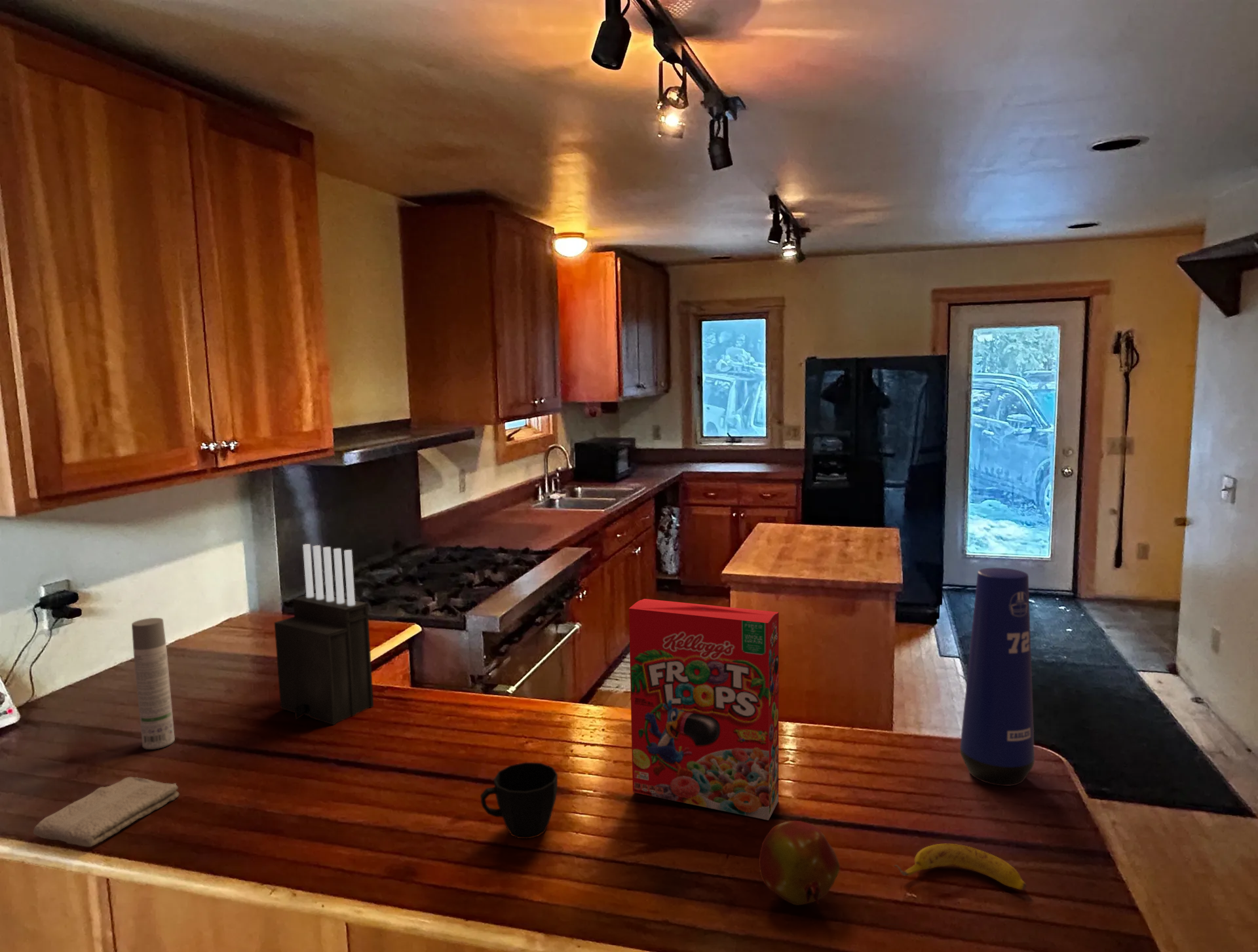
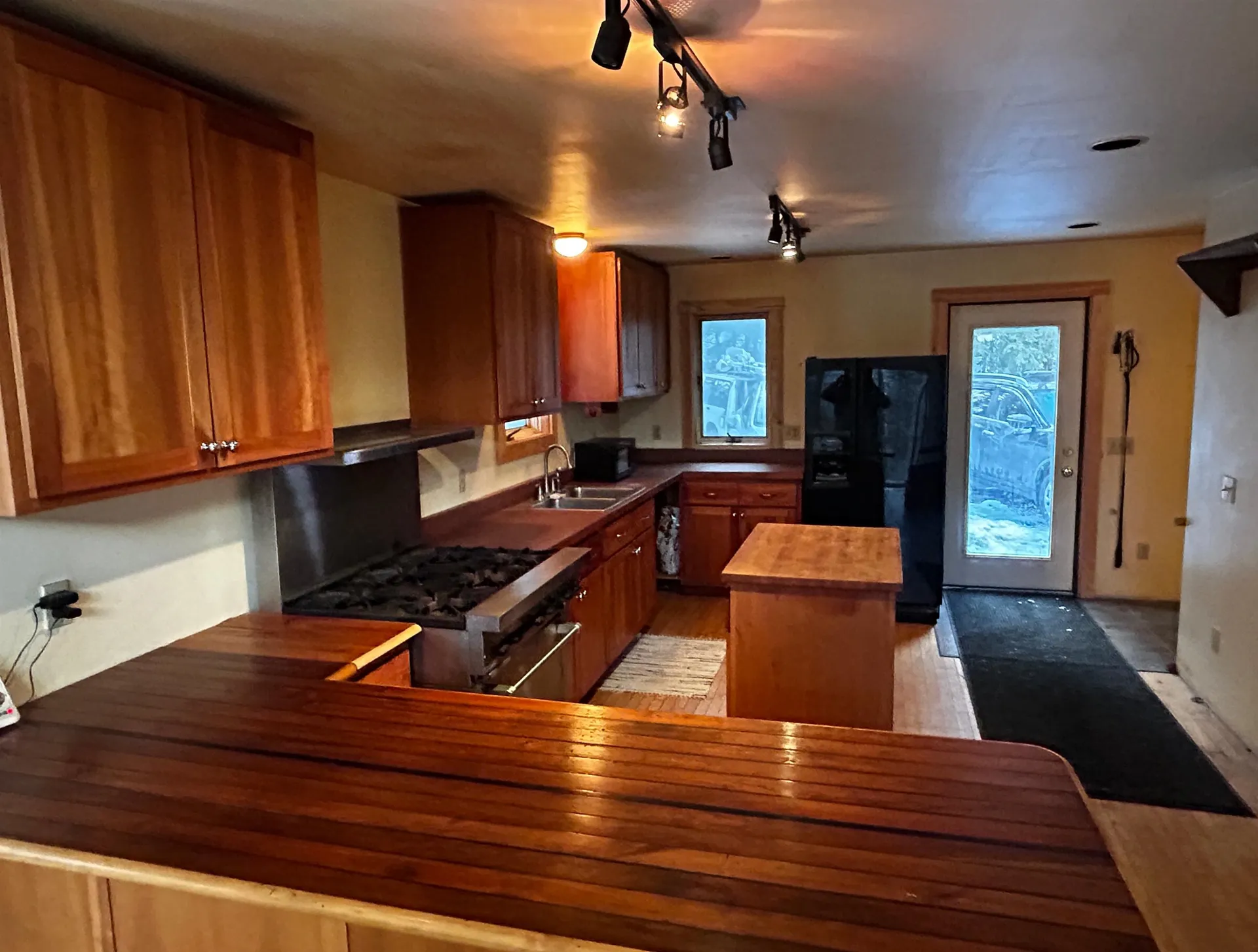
- knife block [274,543,374,726]
- fruit [758,820,840,905]
- washcloth [33,776,180,847]
- spray bottle [131,617,176,750]
- vase [959,567,1035,787]
- banana [894,843,1027,890]
- cup [480,761,558,839]
- cereal box [628,598,780,821]
